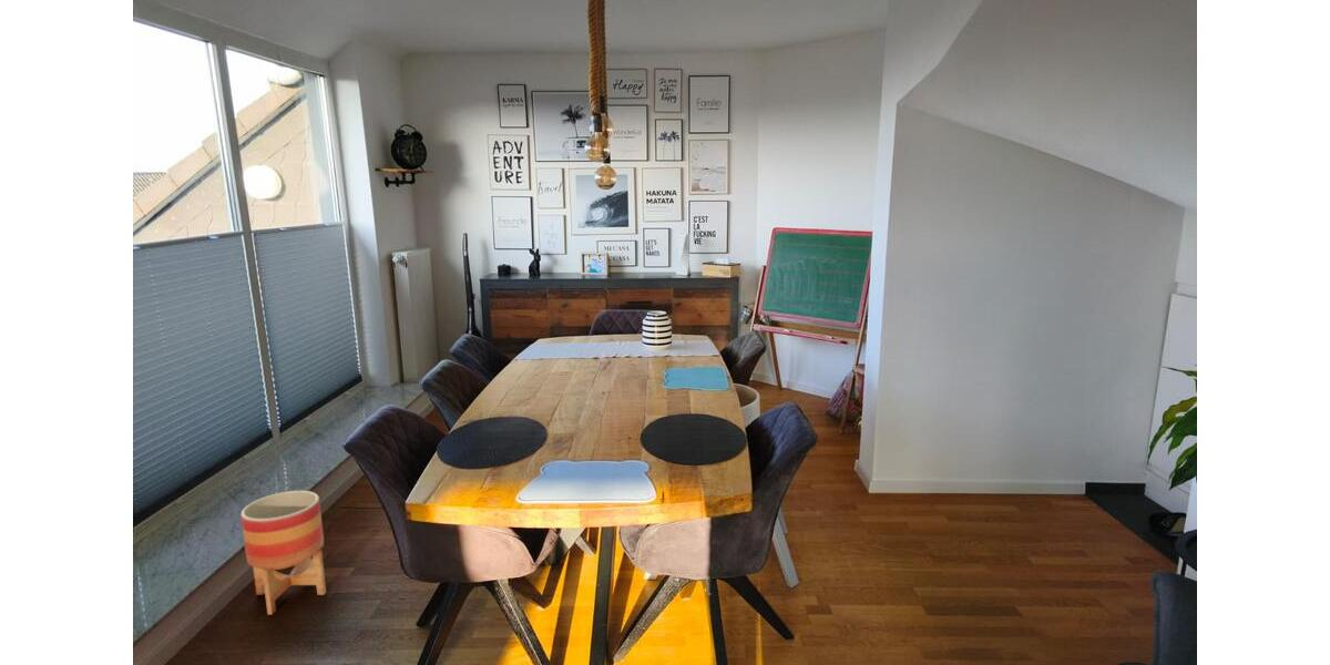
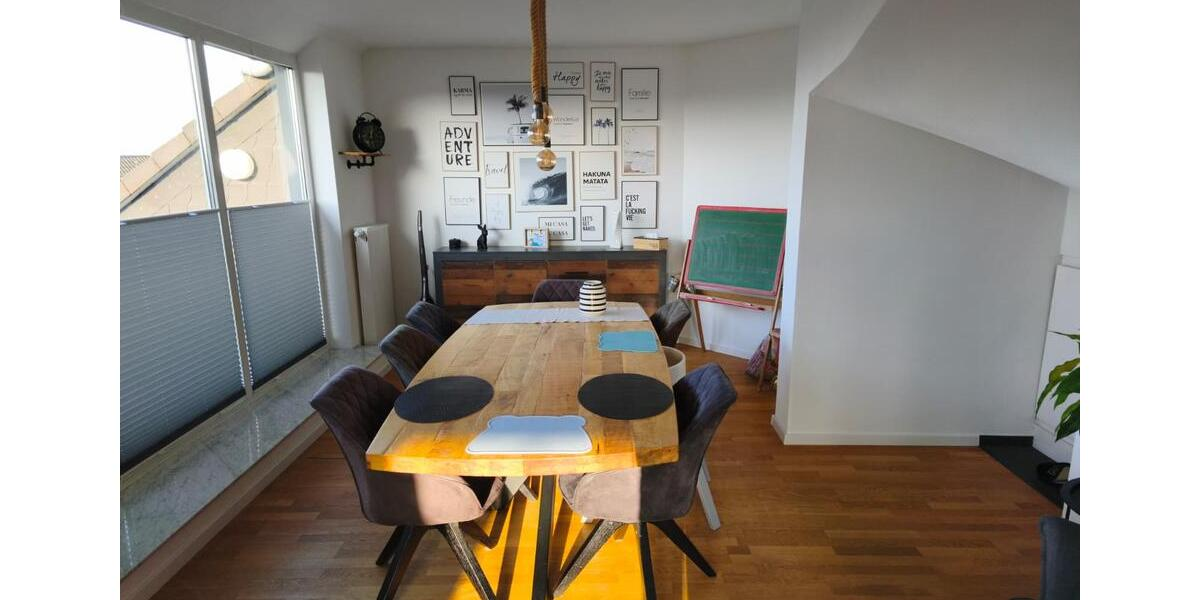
- planter [239,490,327,615]
